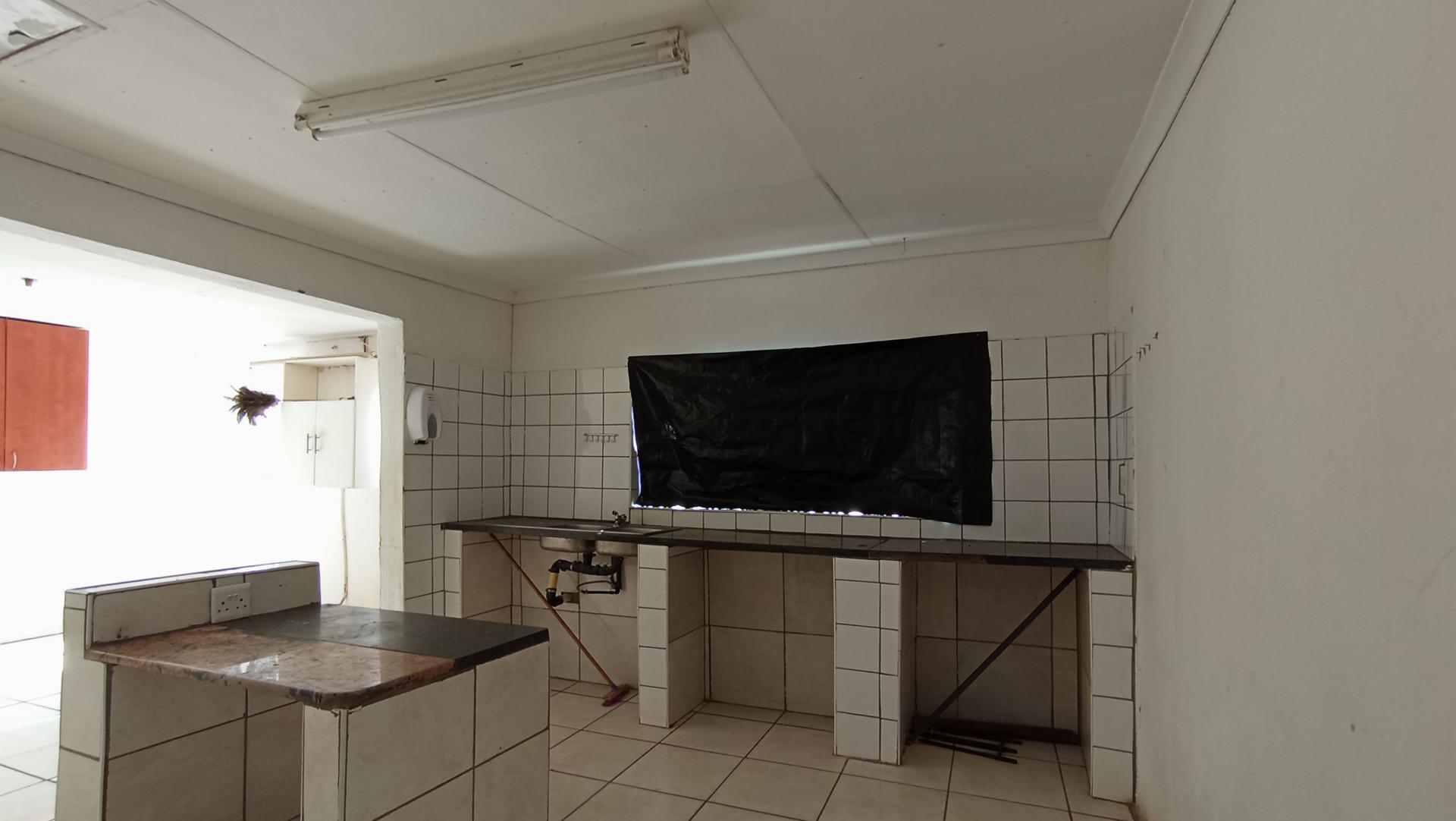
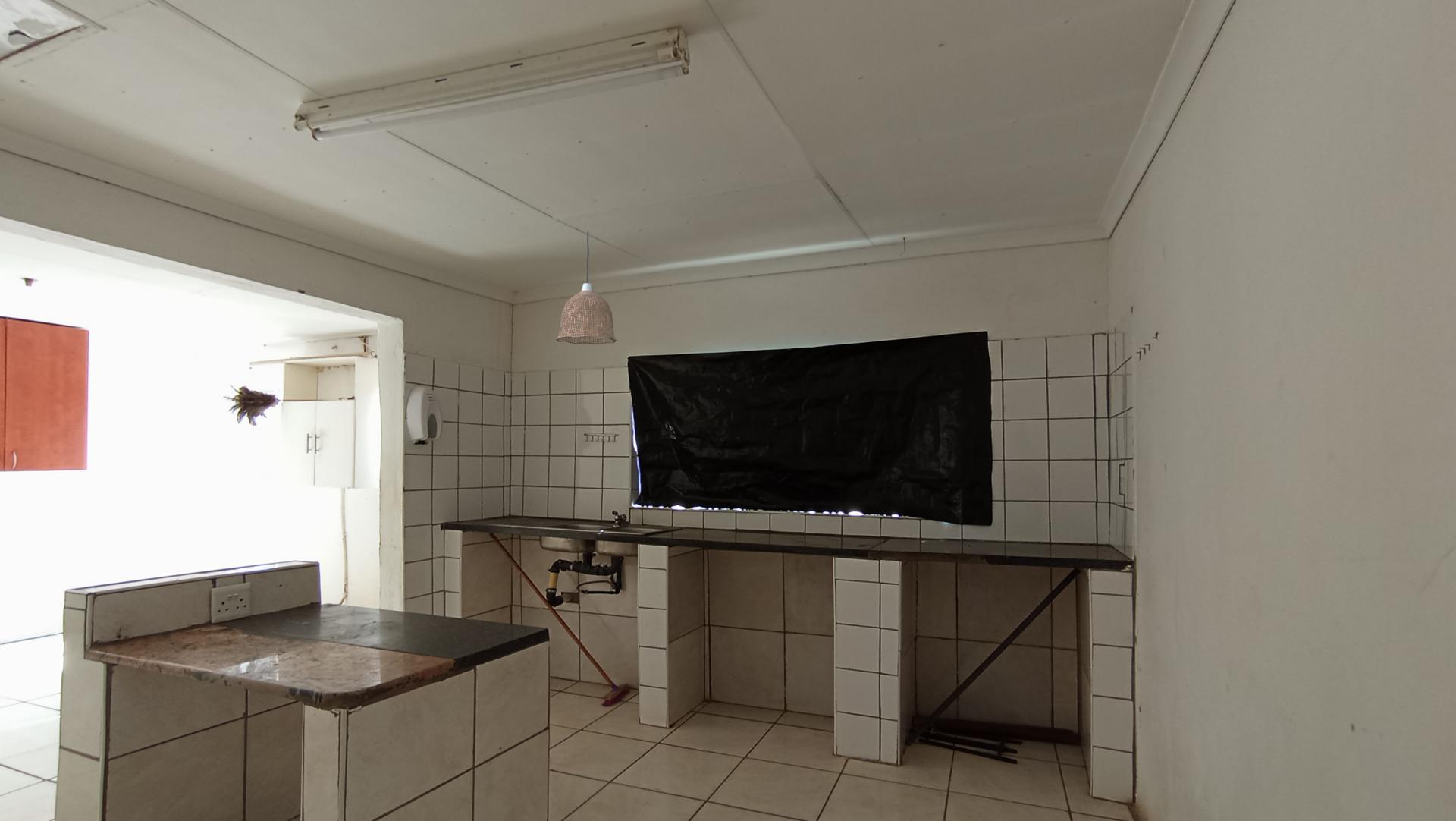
+ pendant lamp [556,231,617,345]
